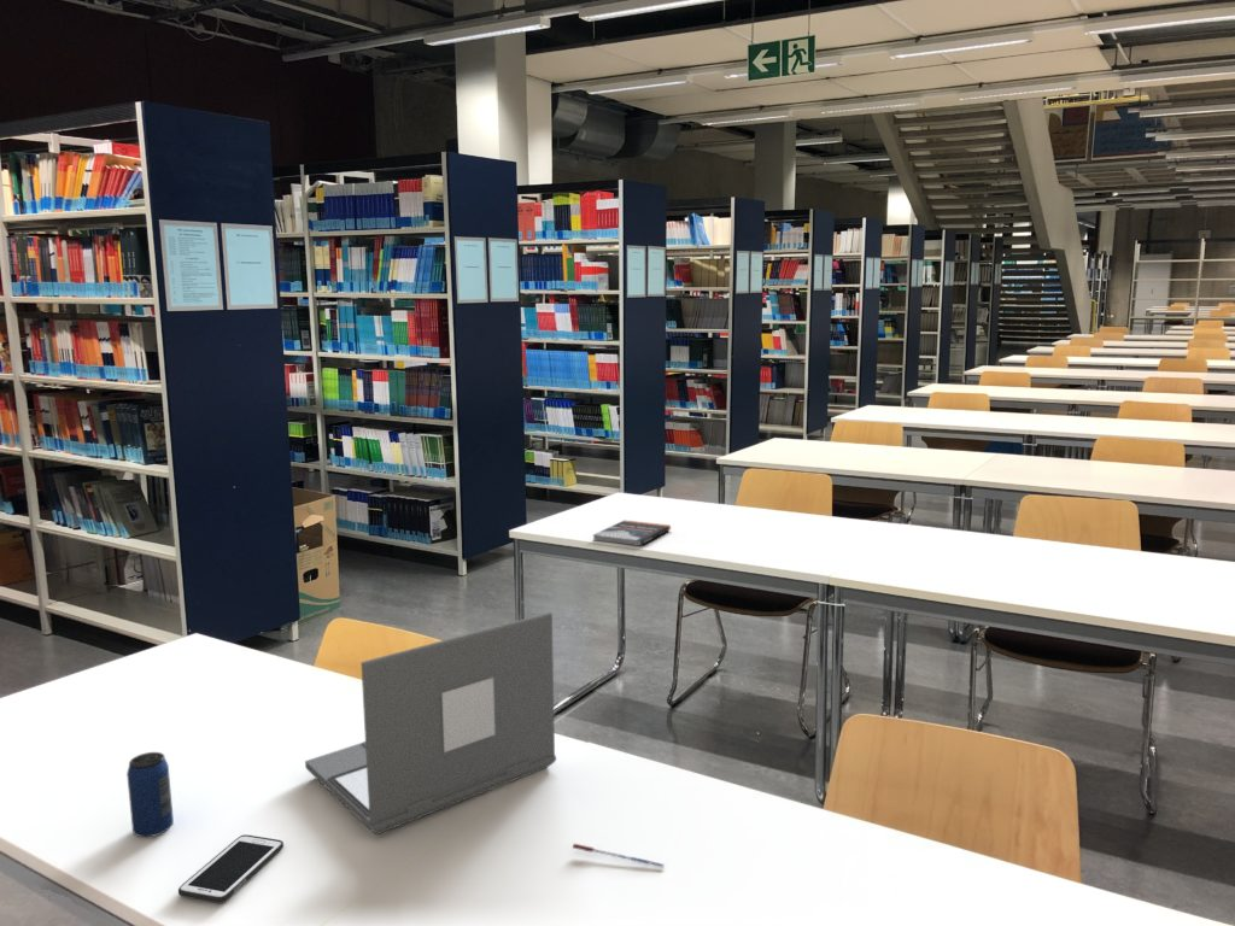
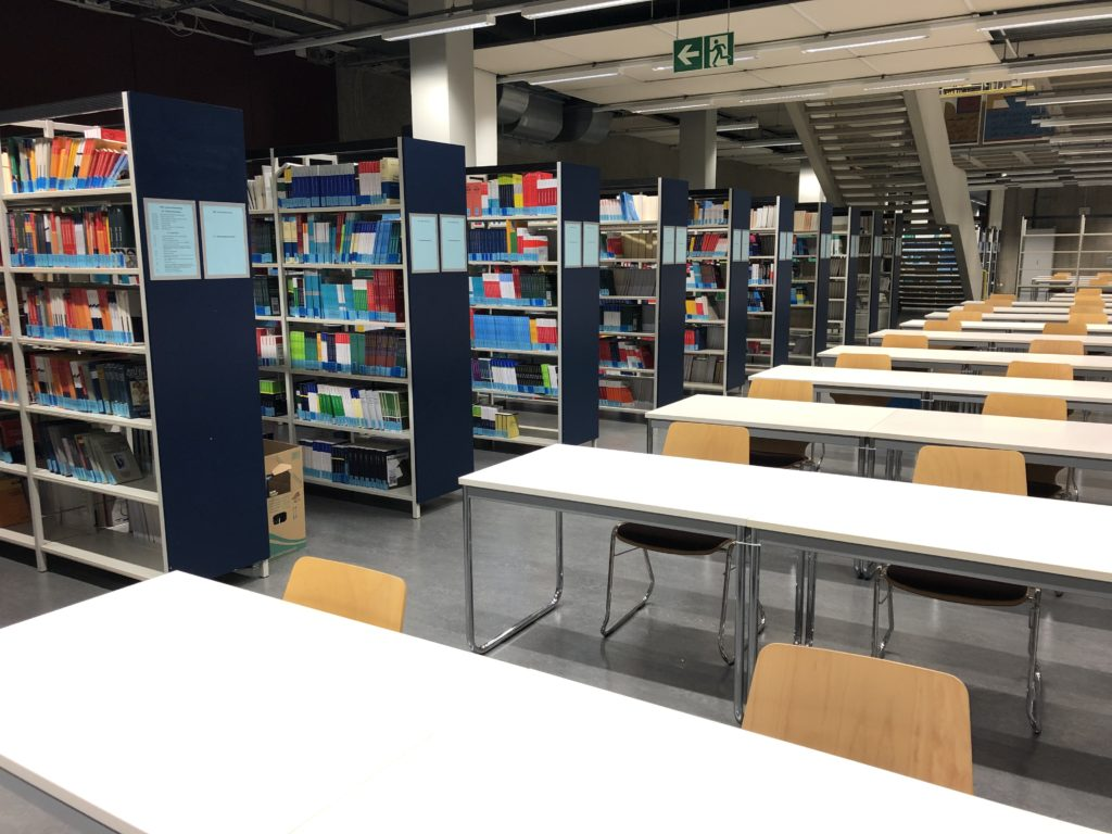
- cell phone [177,833,285,904]
- beverage can [125,751,175,838]
- pen [572,843,665,869]
- book [592,518,672,547]
- laptop [304,611,557,834]
